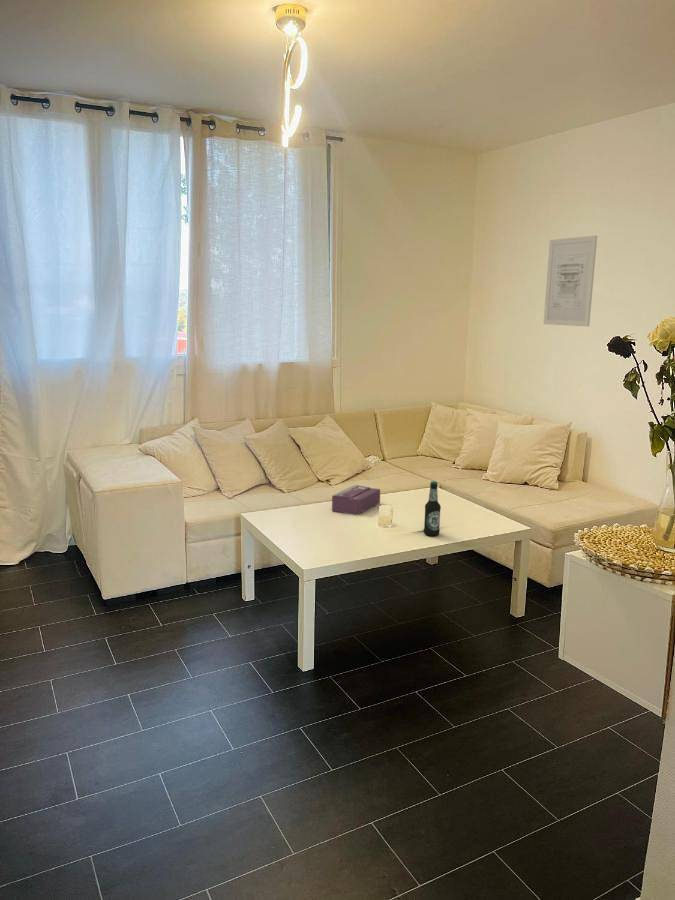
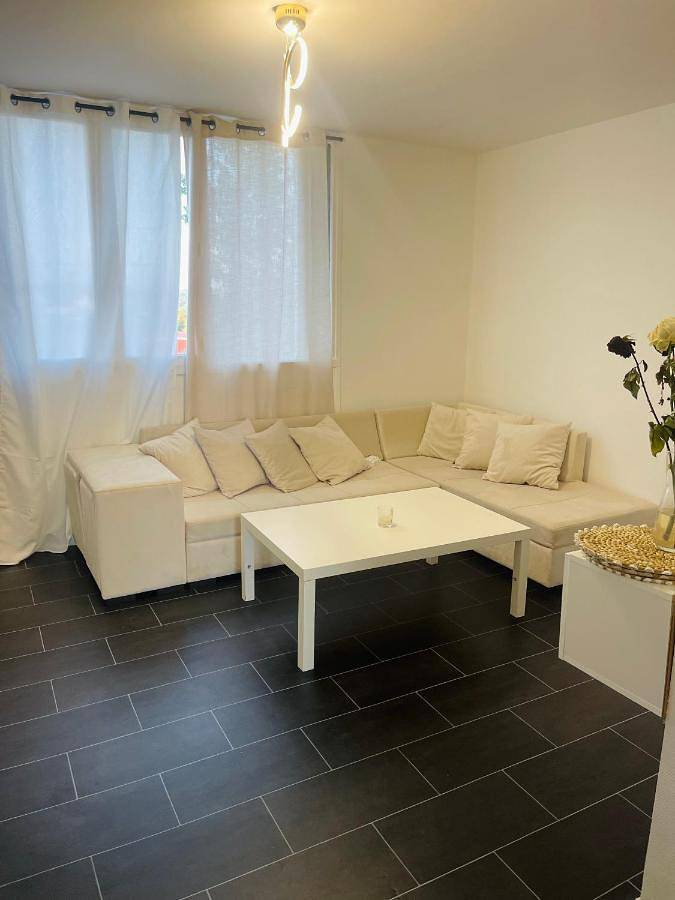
- bottle [423,480,442,537]
- wall art [543,235,598,327]
- tissue box [331,484,381,516]
